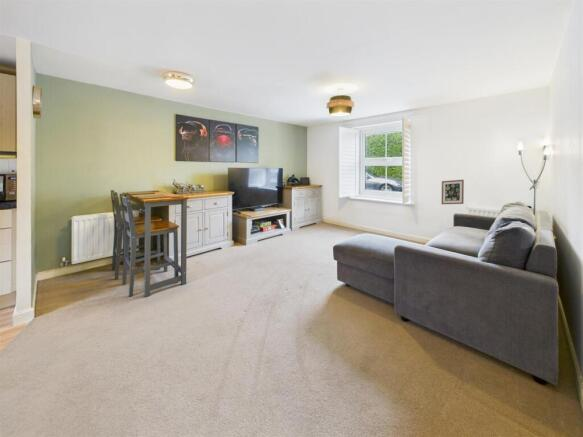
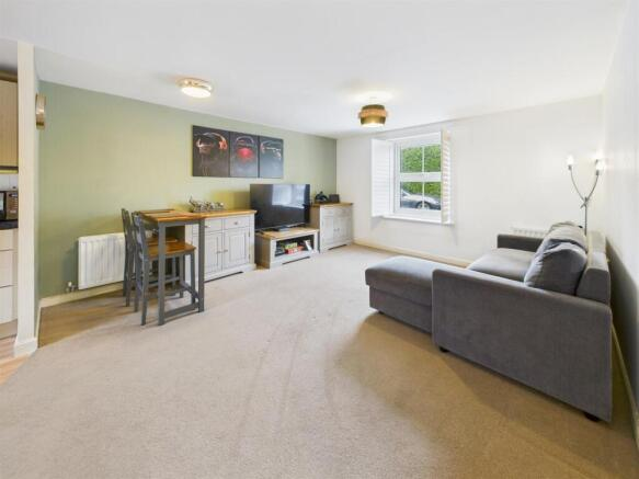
- wall art [441,179,465,205]
